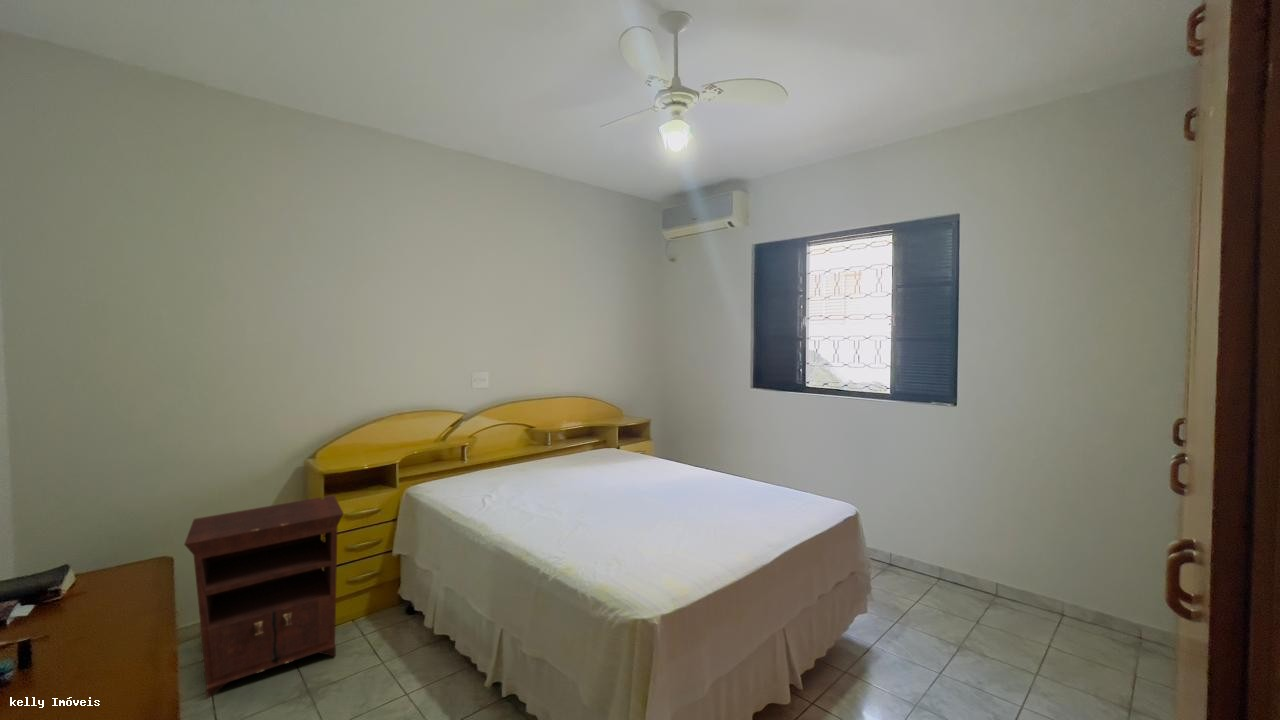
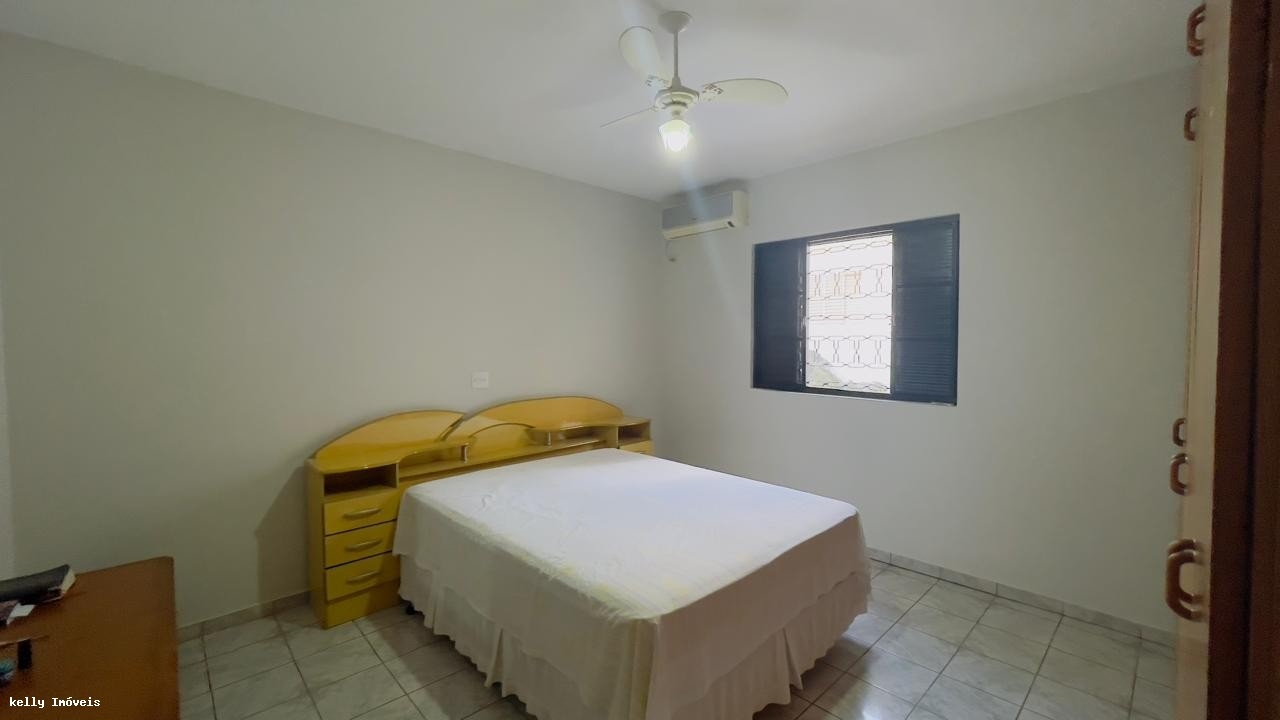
- nightstand [183,494,345,700]
